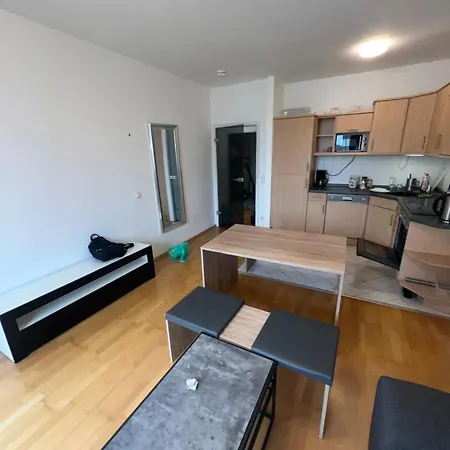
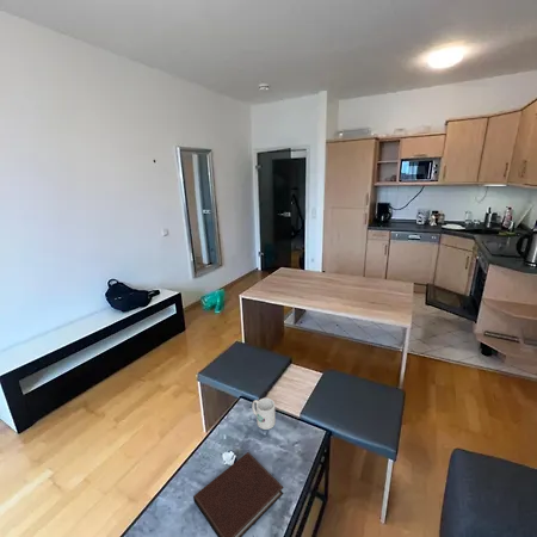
+ notebook [192,451,285,537]
+ mug [251,397,277,431]
